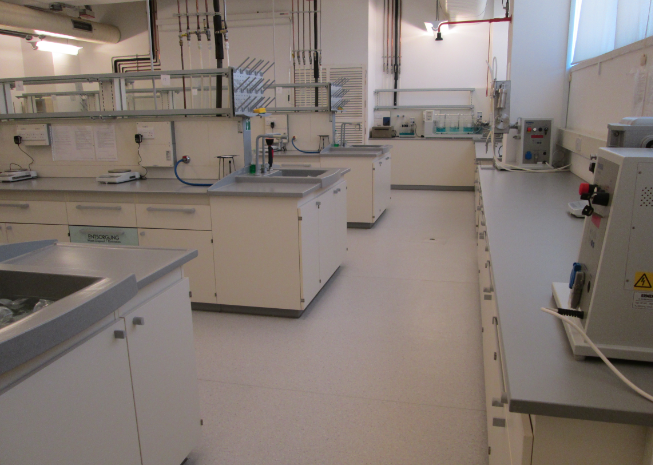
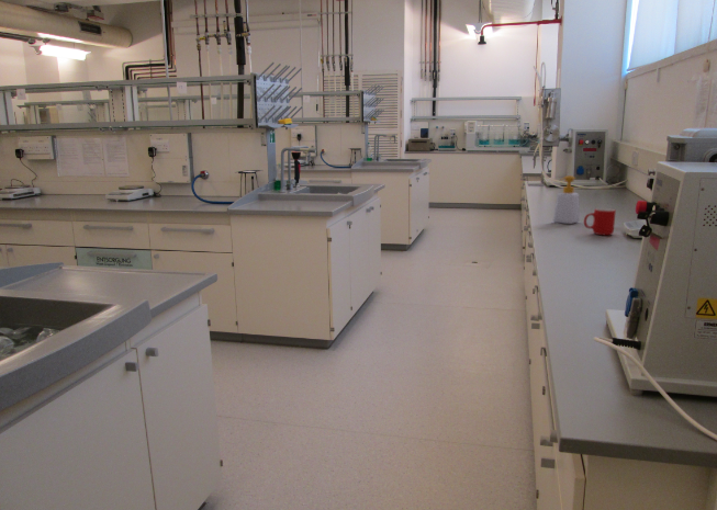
+ soap bottle [552,174,581,225]
+ cup [583,207,617,236]
